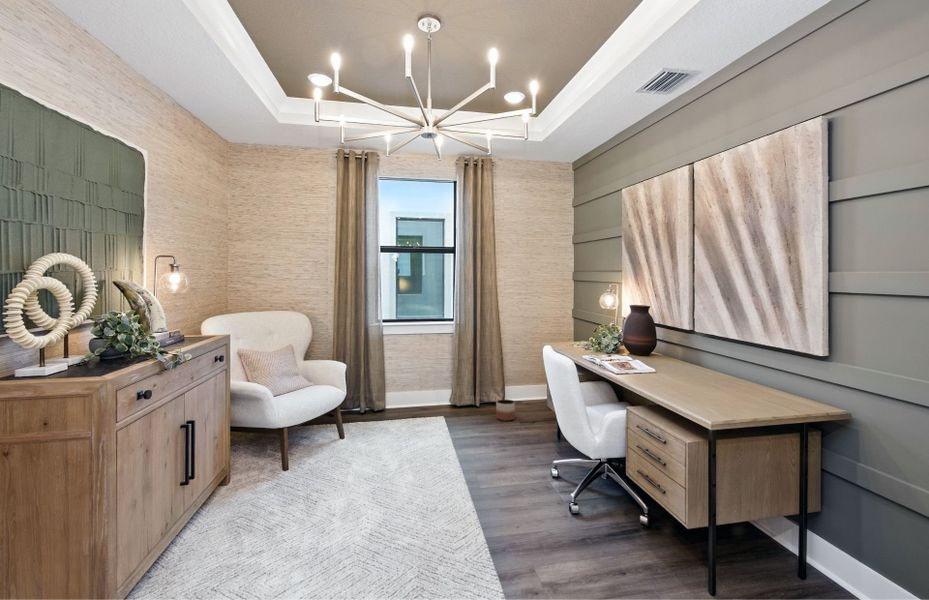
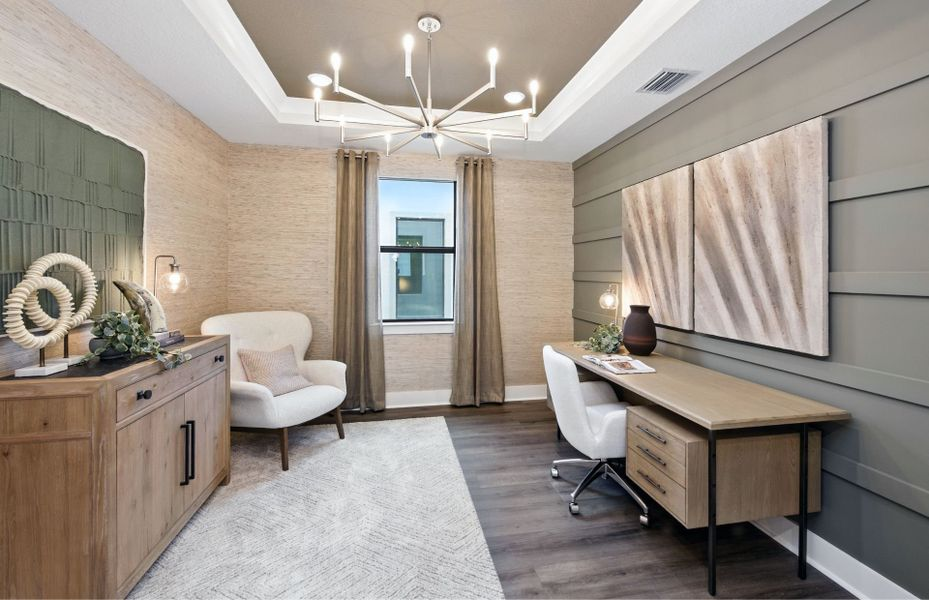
- planter [495,398,516,422]
